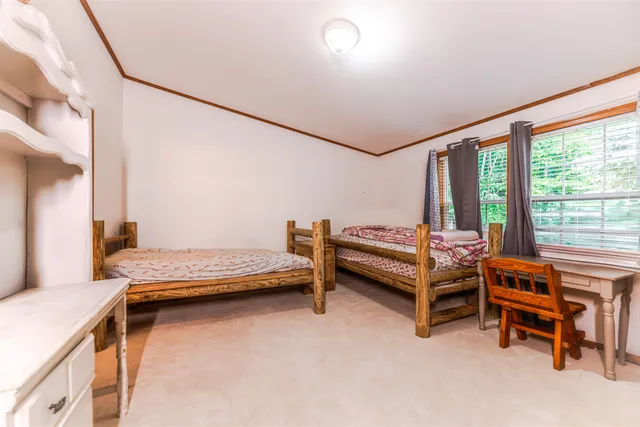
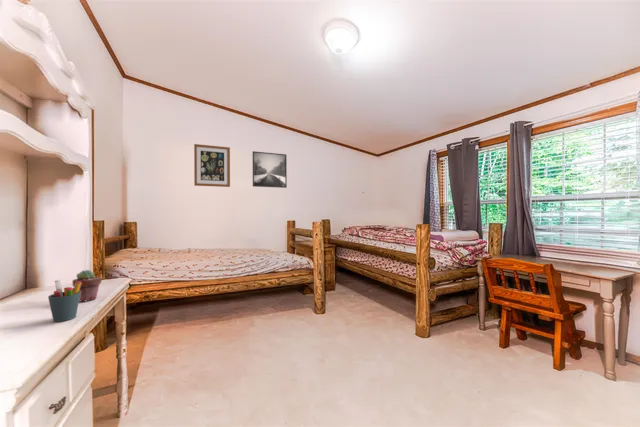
+ pen holder [47,279,81,323]
+ wall art [193,143,231,188]
+ potted succulent [71,269,103,303]
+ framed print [252,150,288,189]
